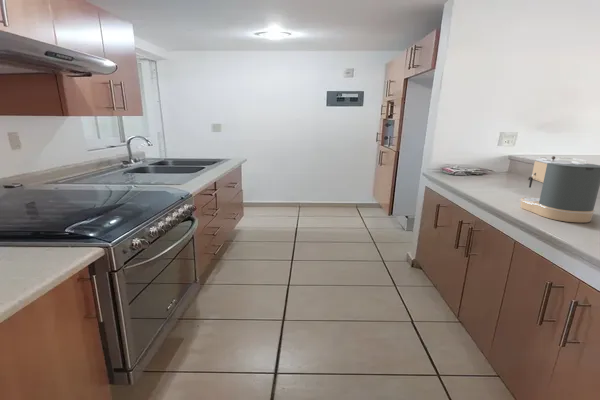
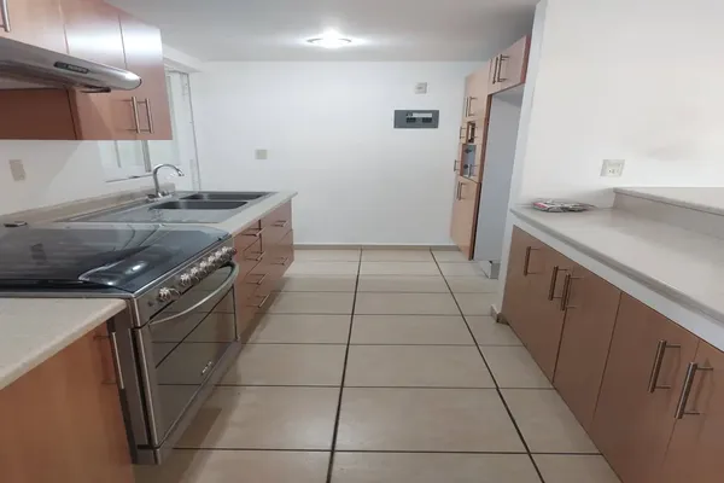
- coffee maker [519,155,600,223]
